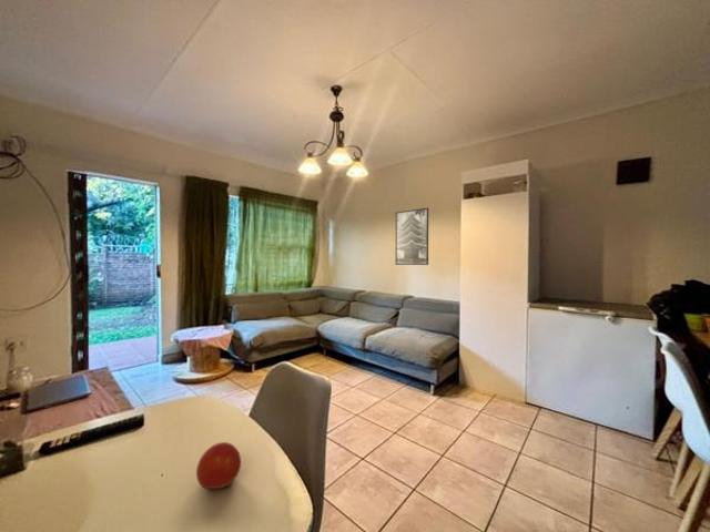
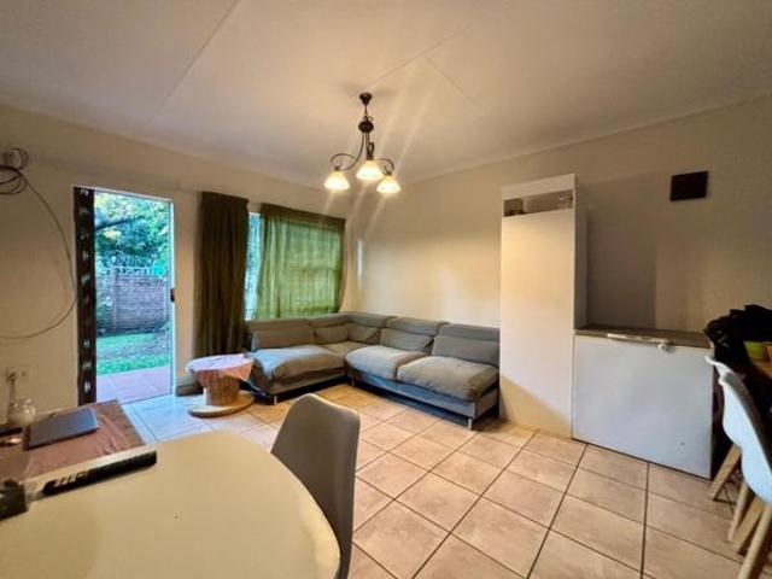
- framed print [395,207,429,266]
- fruit [195,441,242,490]
